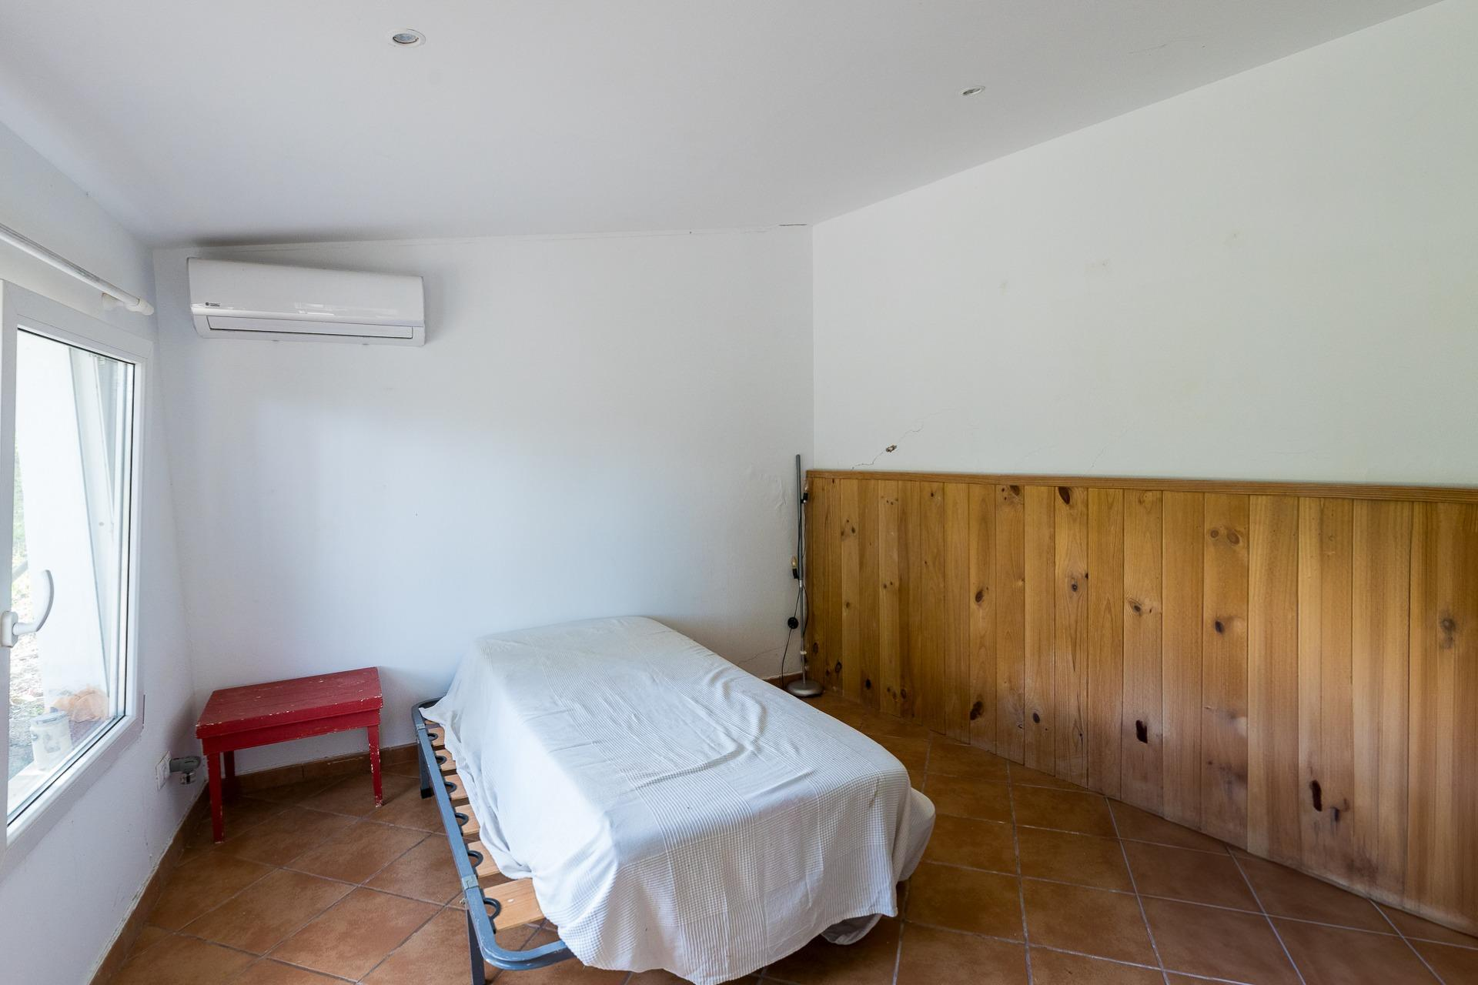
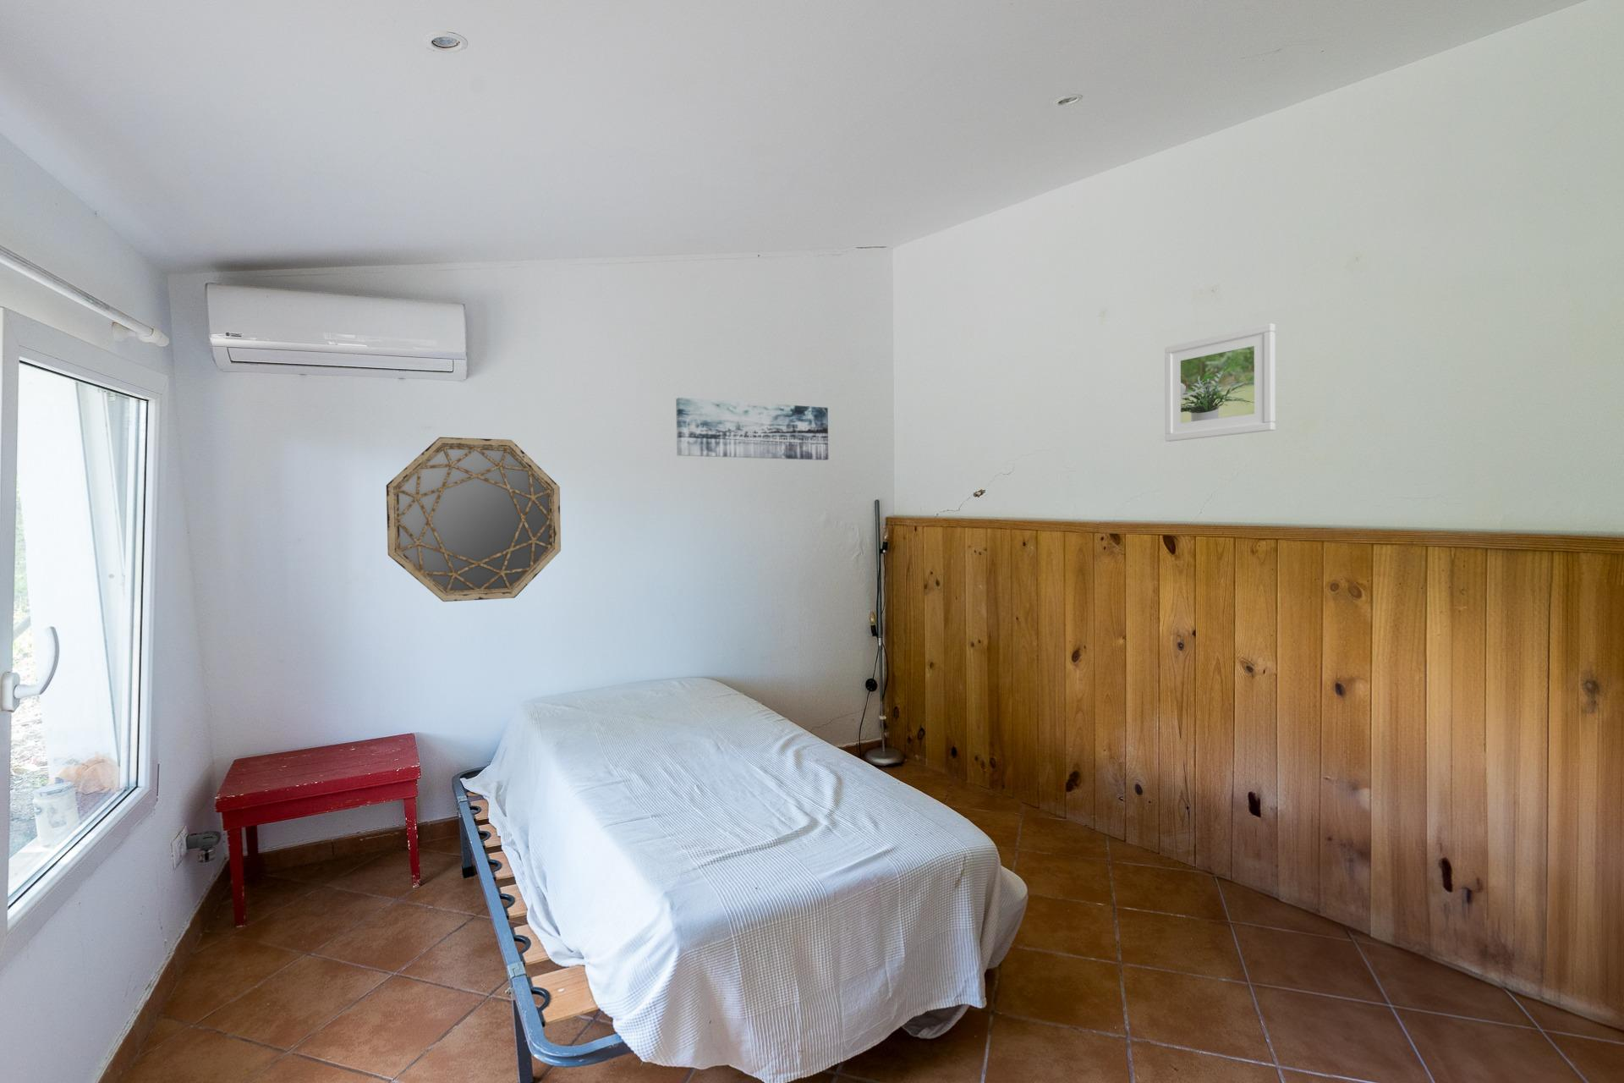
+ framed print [1164,323,1276,442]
+ home mirror [385,436,562,602]
+ wall art [675,396,829,461]
